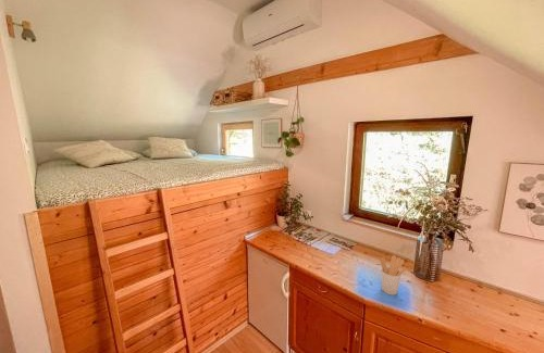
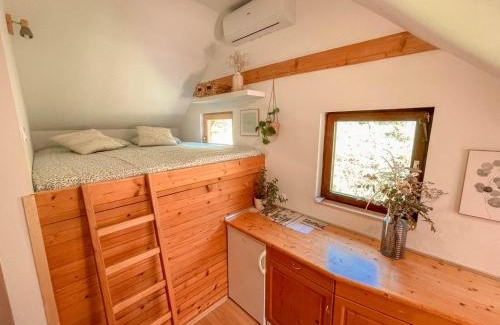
- utensil holder [380,254,407,297]
